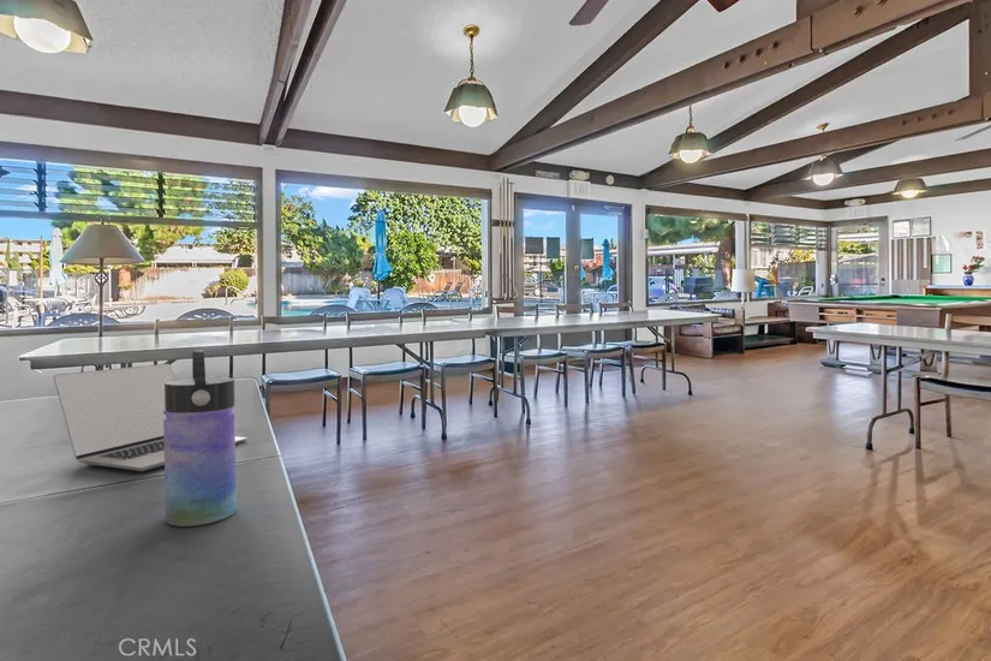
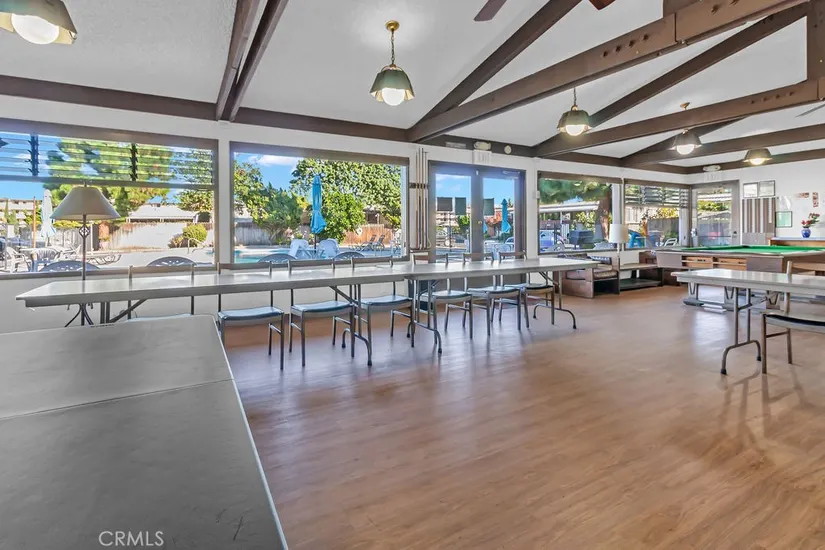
- water bottle [163,349,238,528]
- laptop [53,363,247,472]
